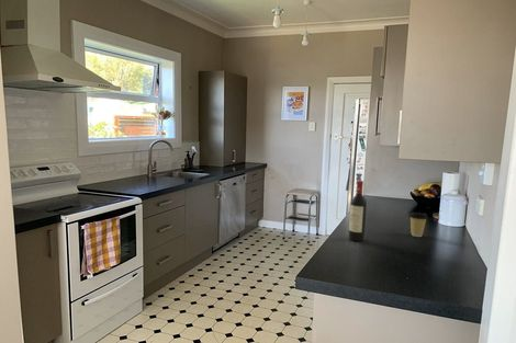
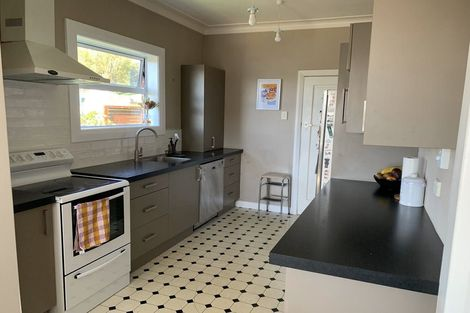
- wine bottle [348,180,368,242]
- coffee cup [408,211,428,238]
